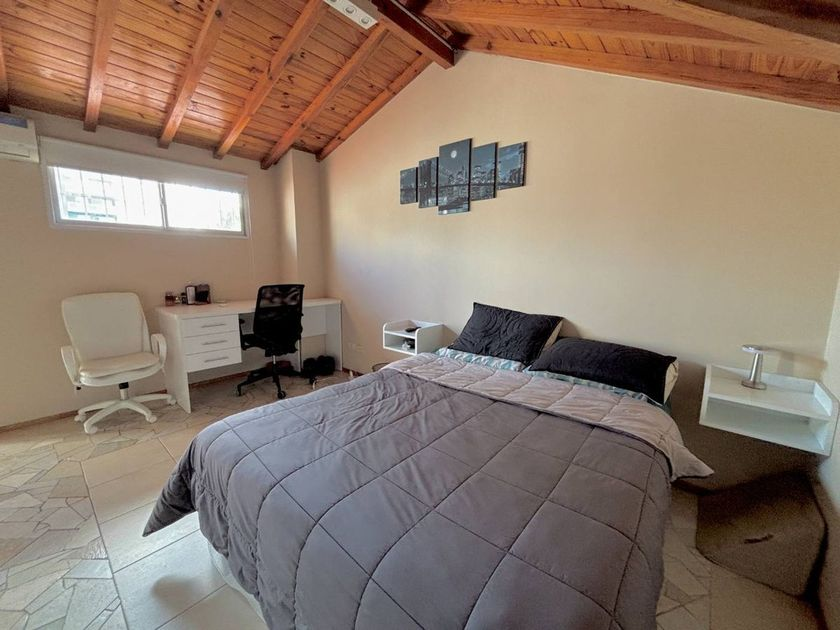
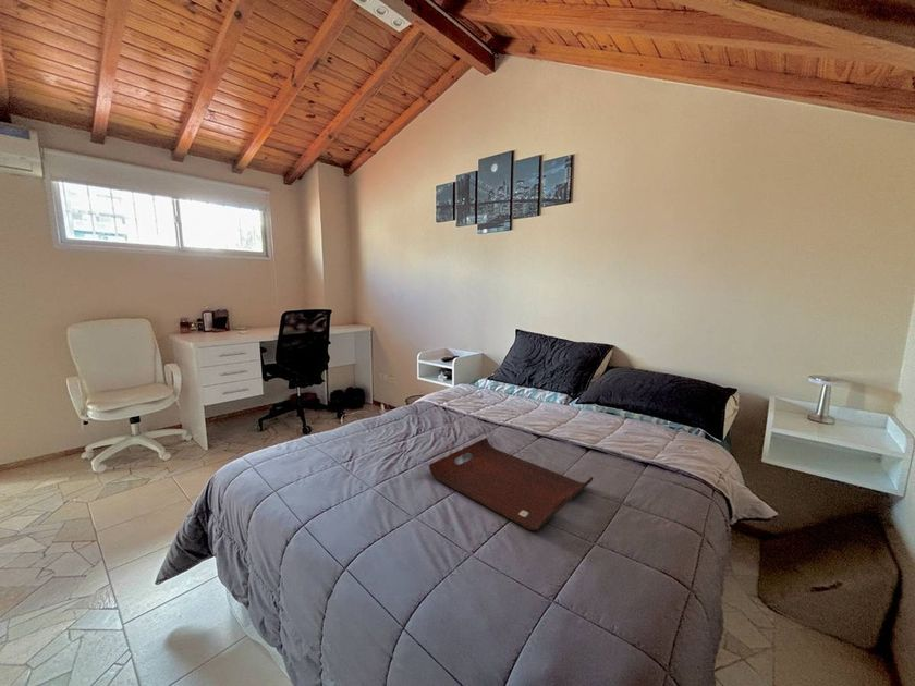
+ serving tray [428,437,594,531]
